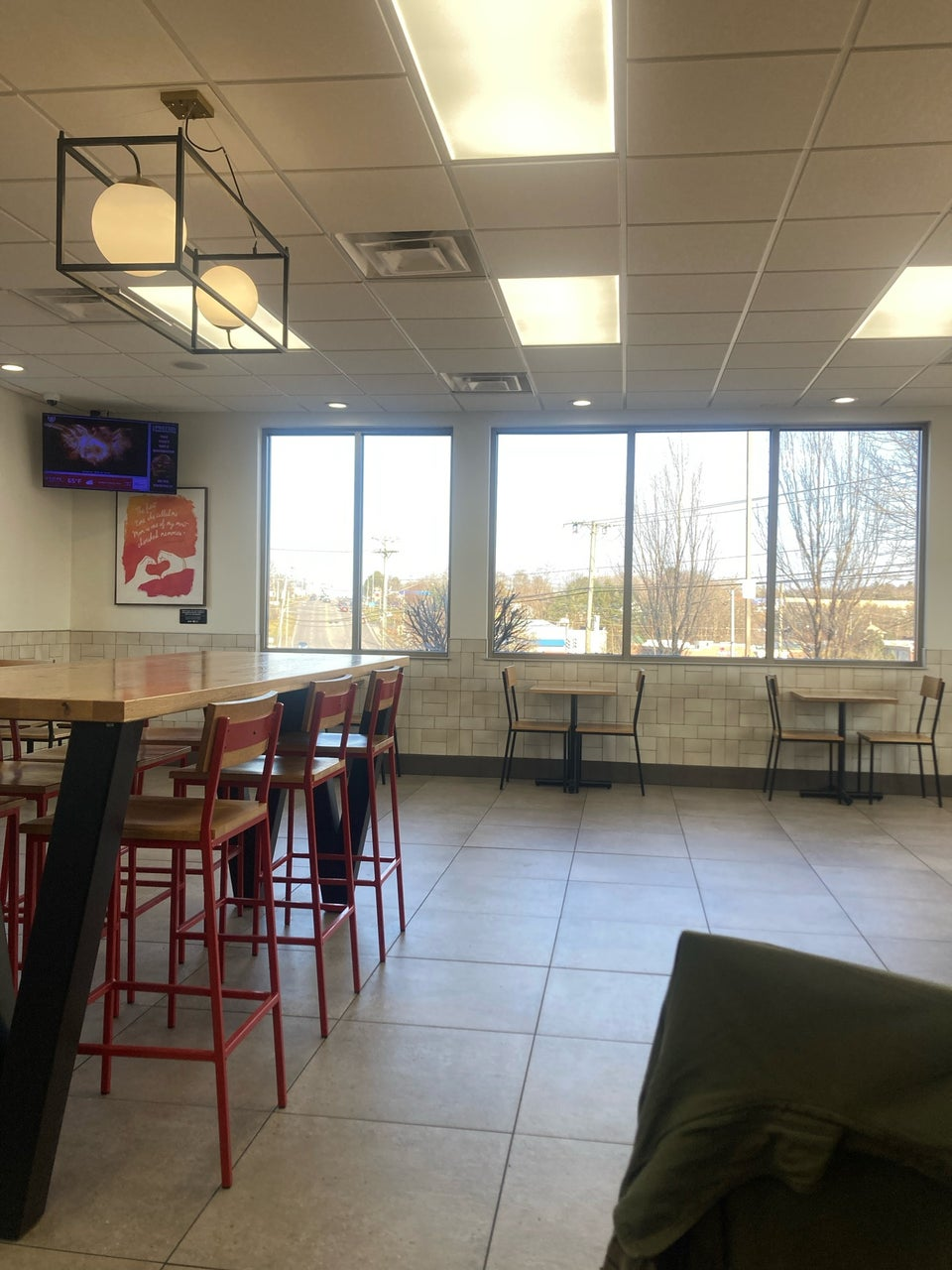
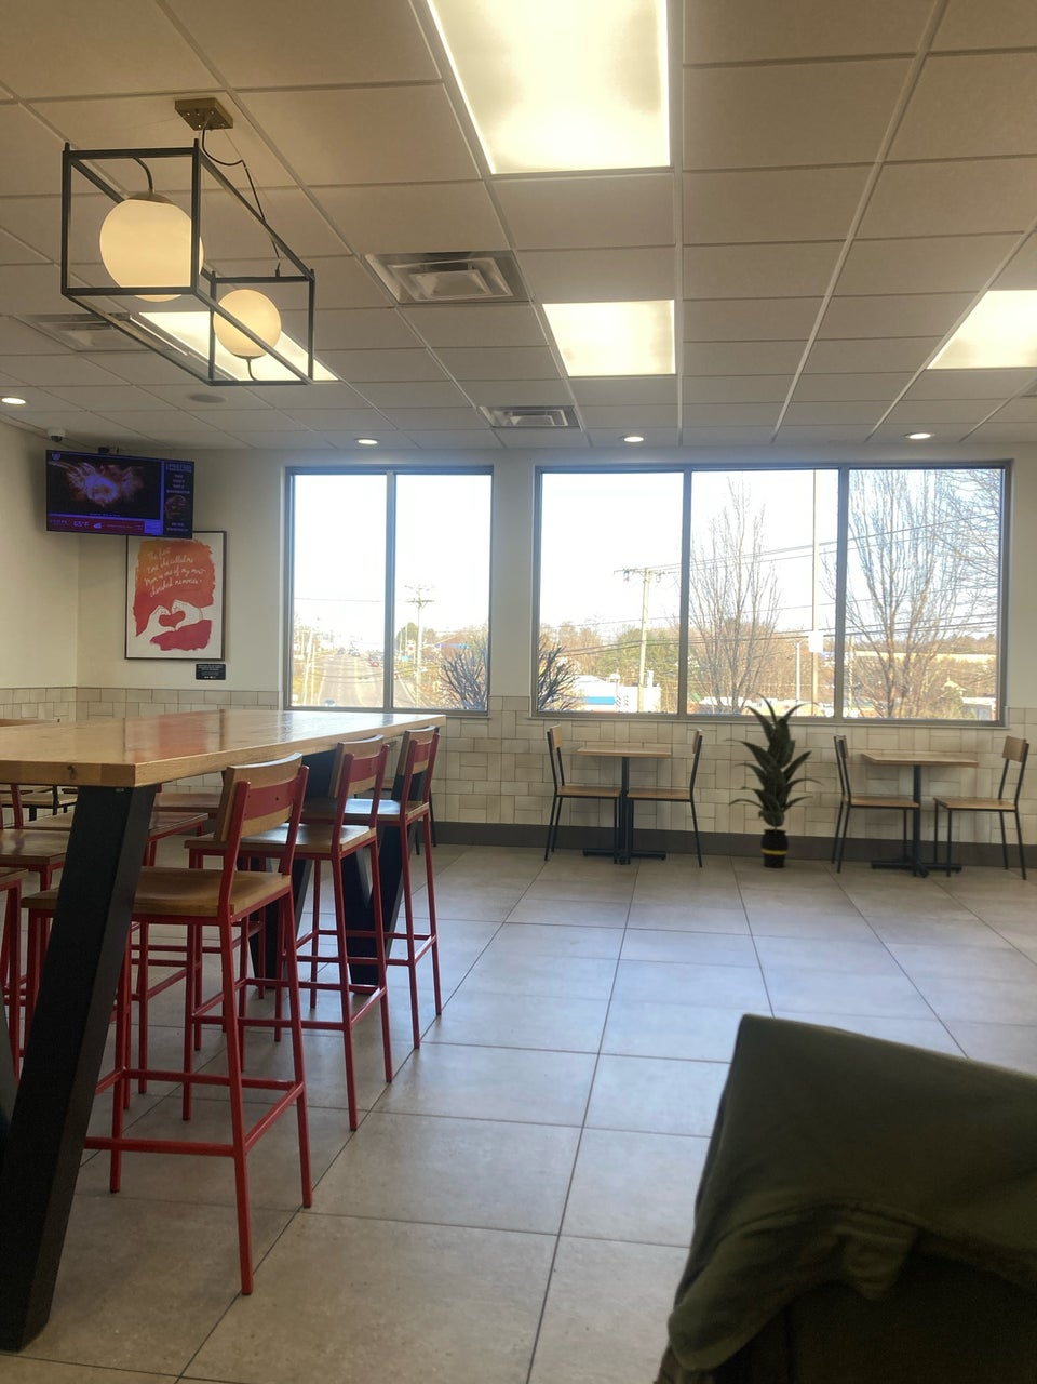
+ indoor plant [720,691,825,870]
